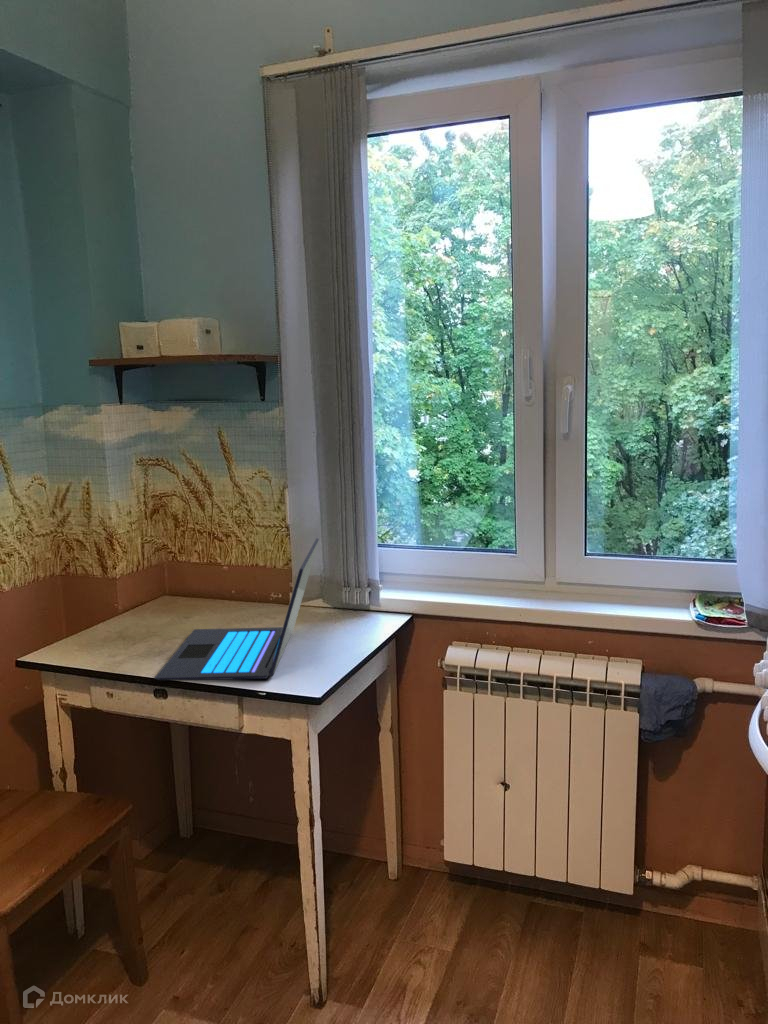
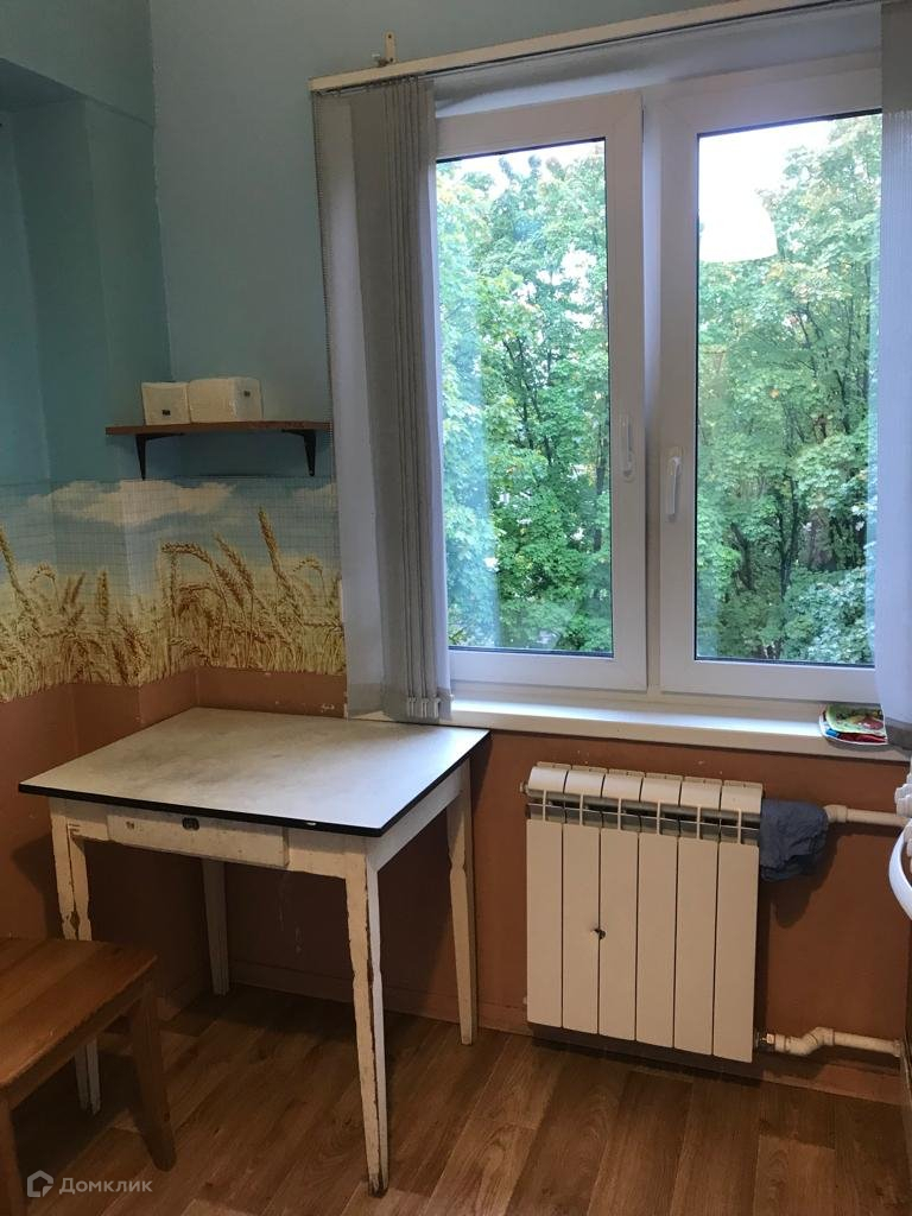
- laptop [153,537,320,682]
